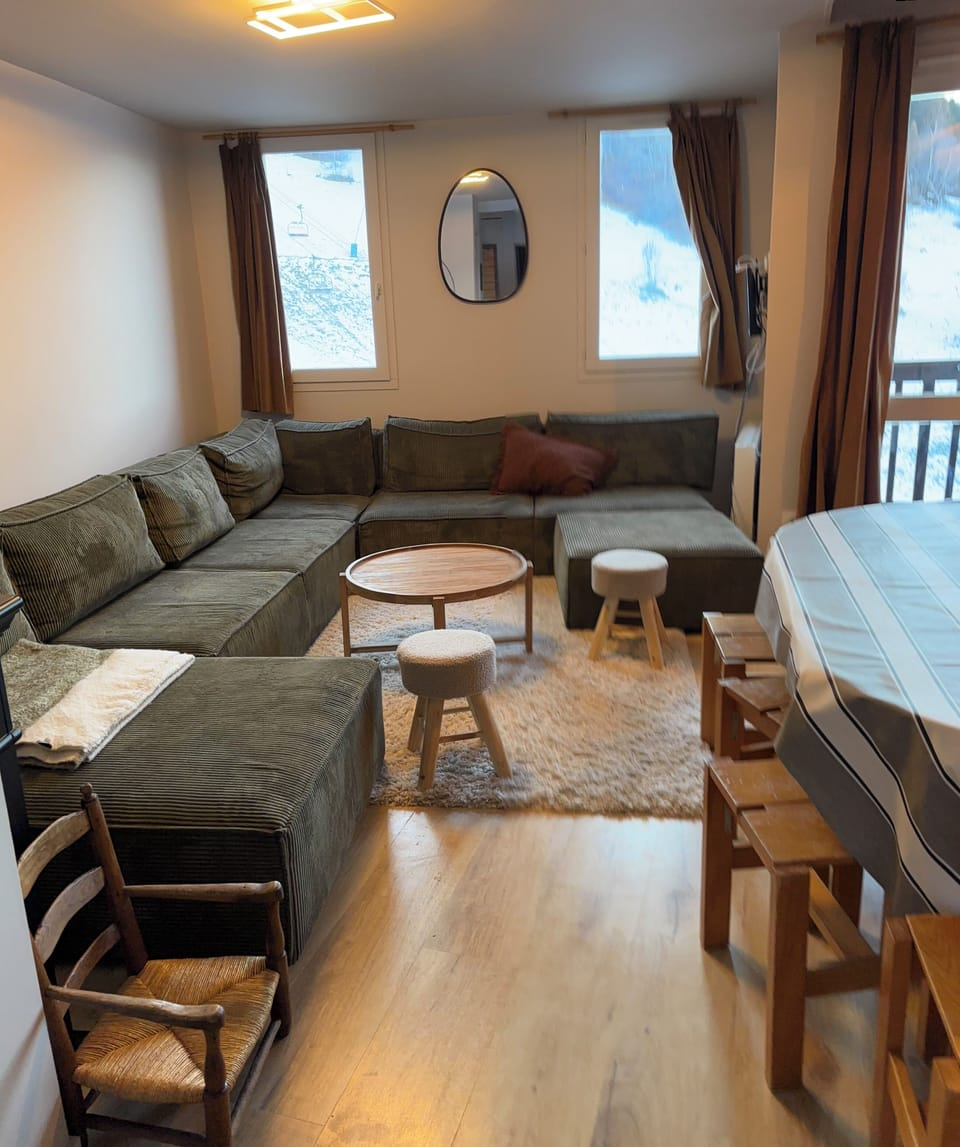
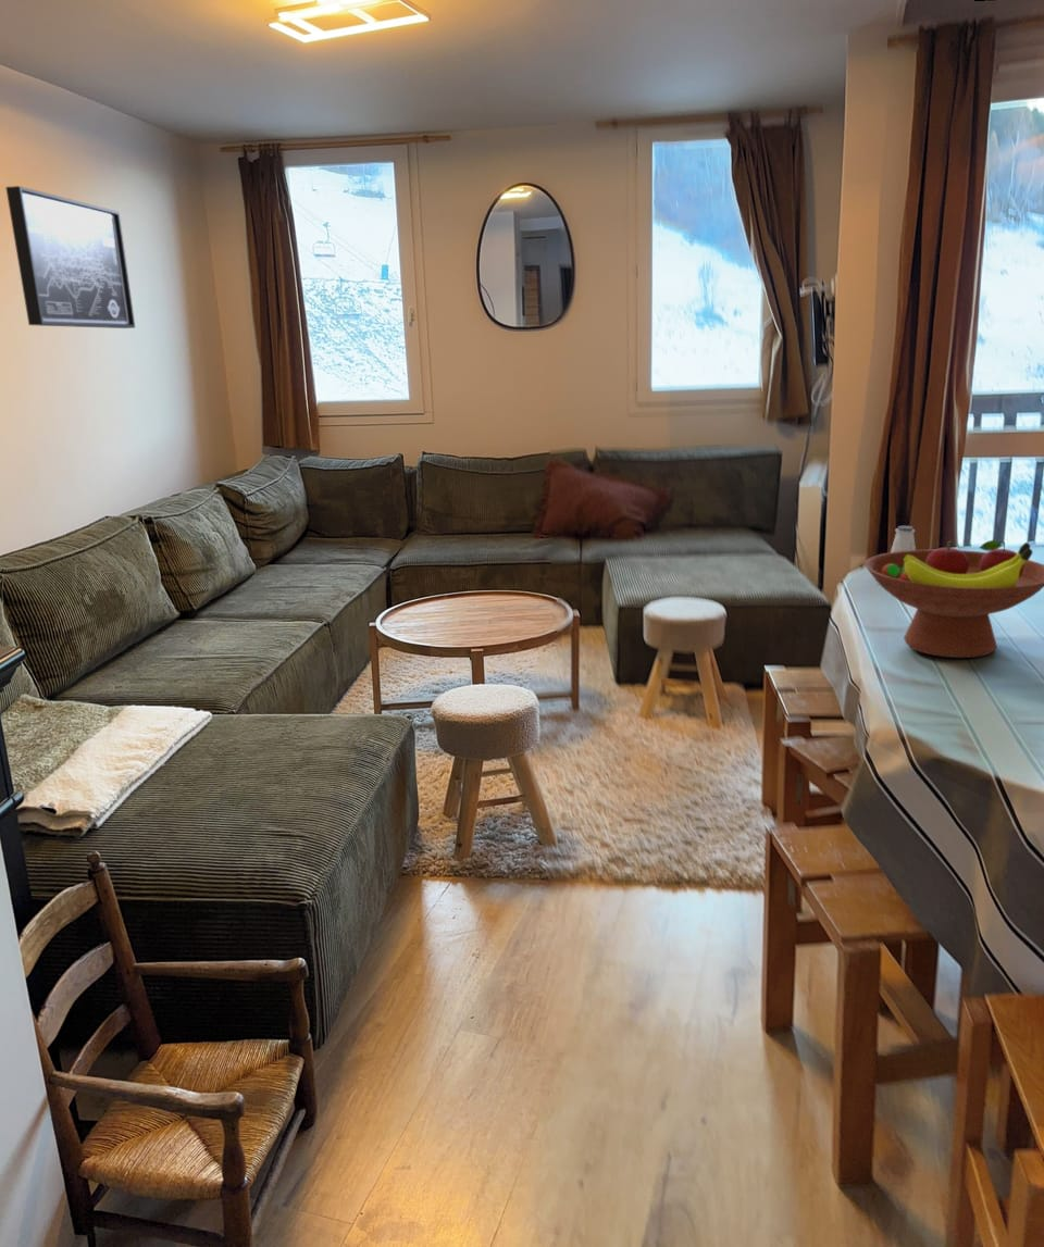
+ wall art [4,185,136,329]
+ saltshaker [890,525,917,552]
+ fruit bowl [863,539,1044,659]
